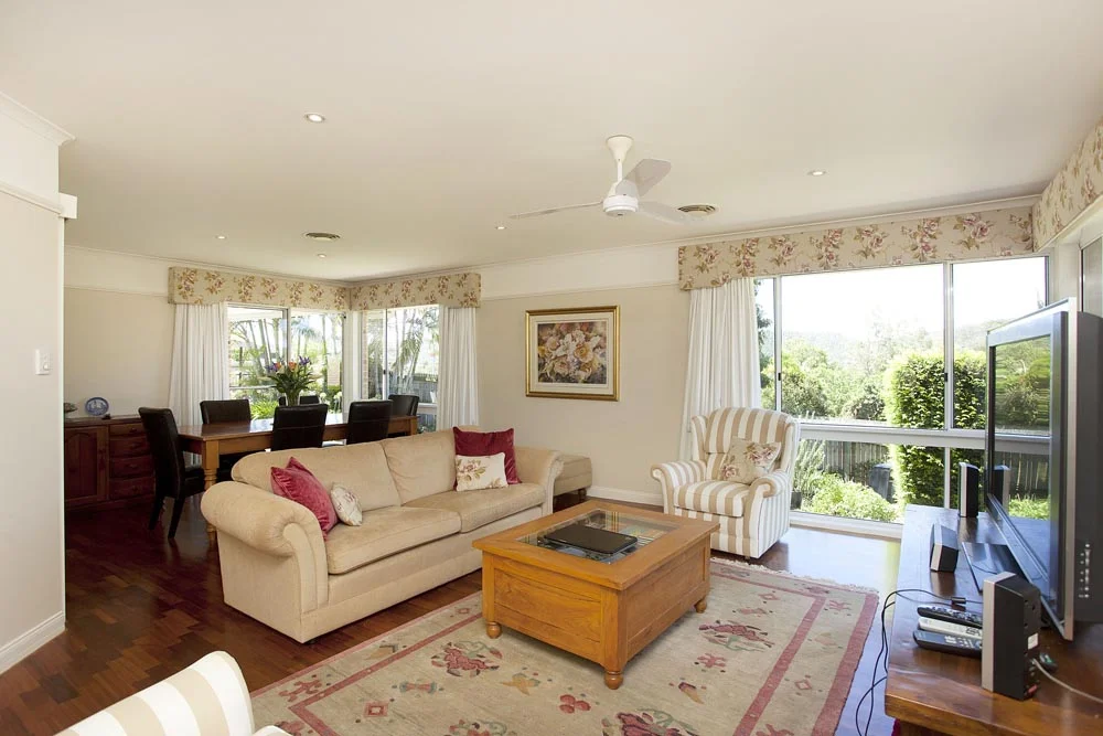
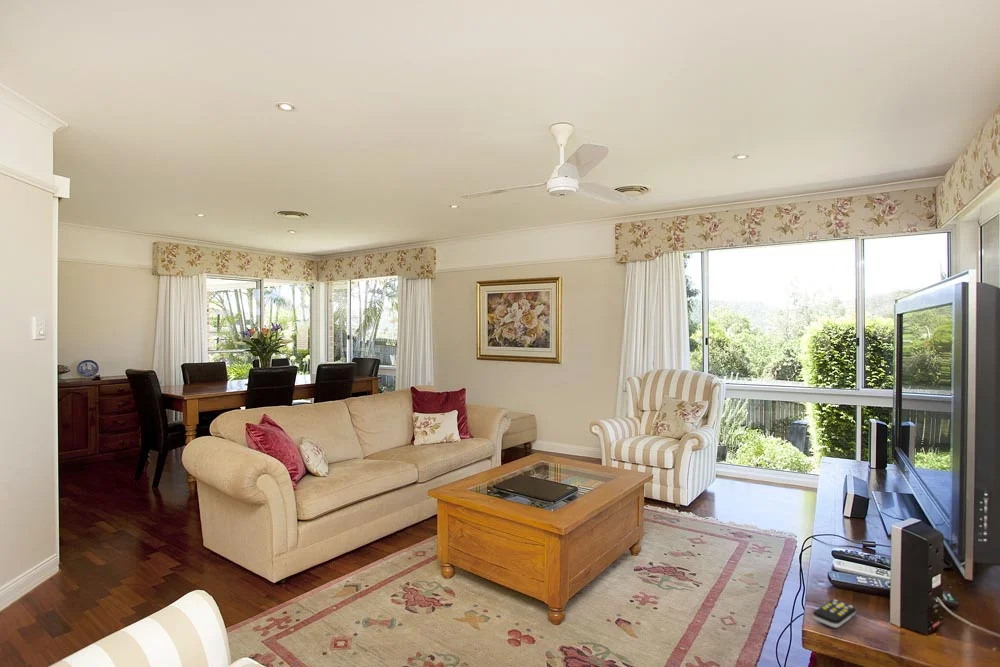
+ remote control [812,599,857,629]
